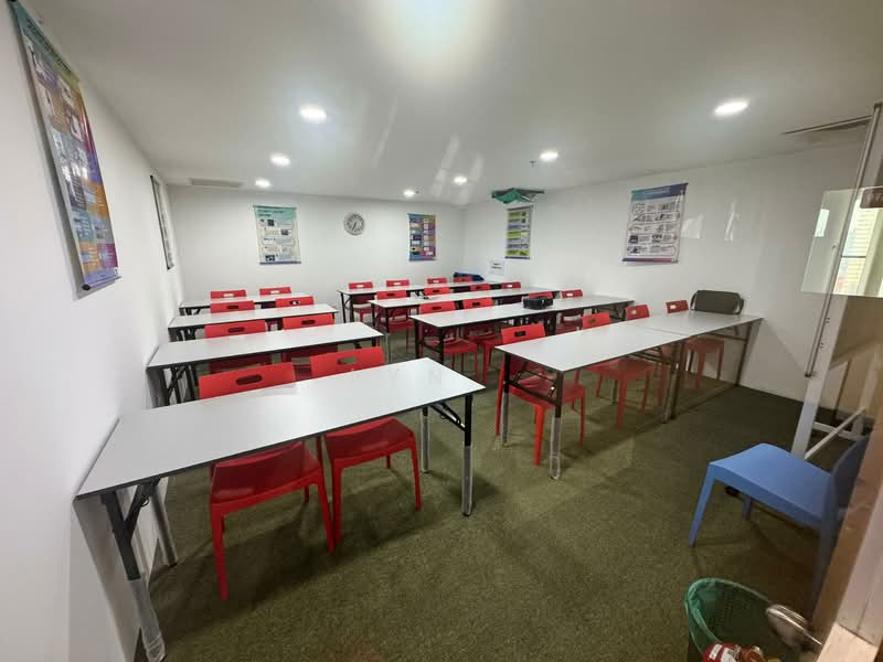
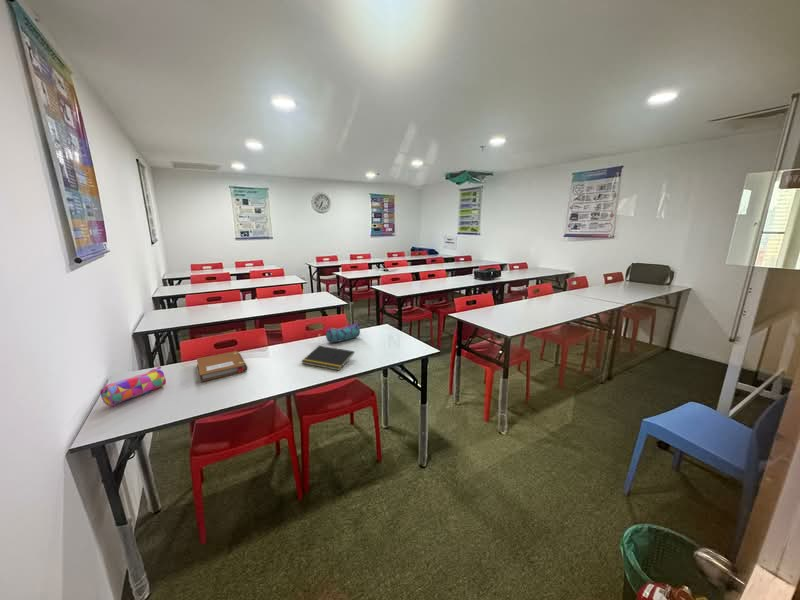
+ pencil case [325,322,361,344]
+ notebook [196,350,249,383]
+ pencil case [99,366,167,407]
+ notepad [300,345,355,371]
